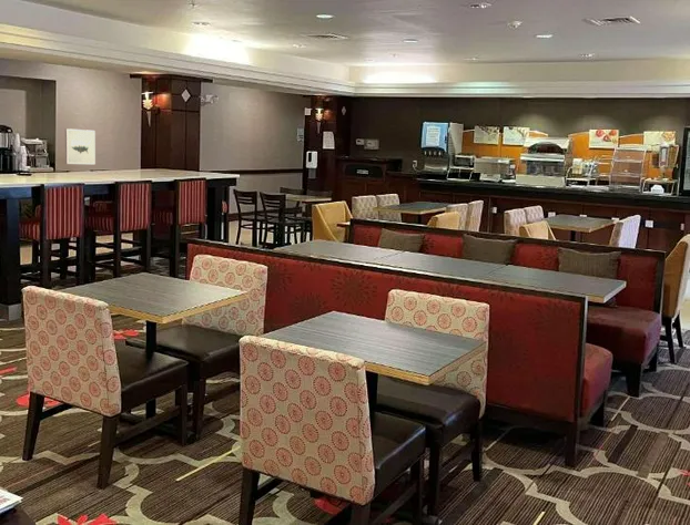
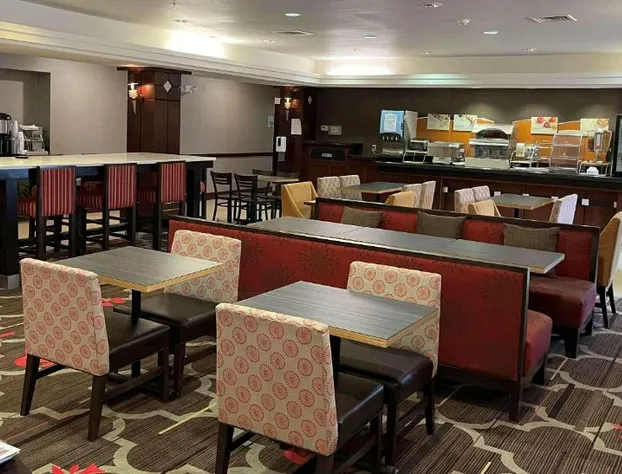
- wall art [64,127,97,165]
